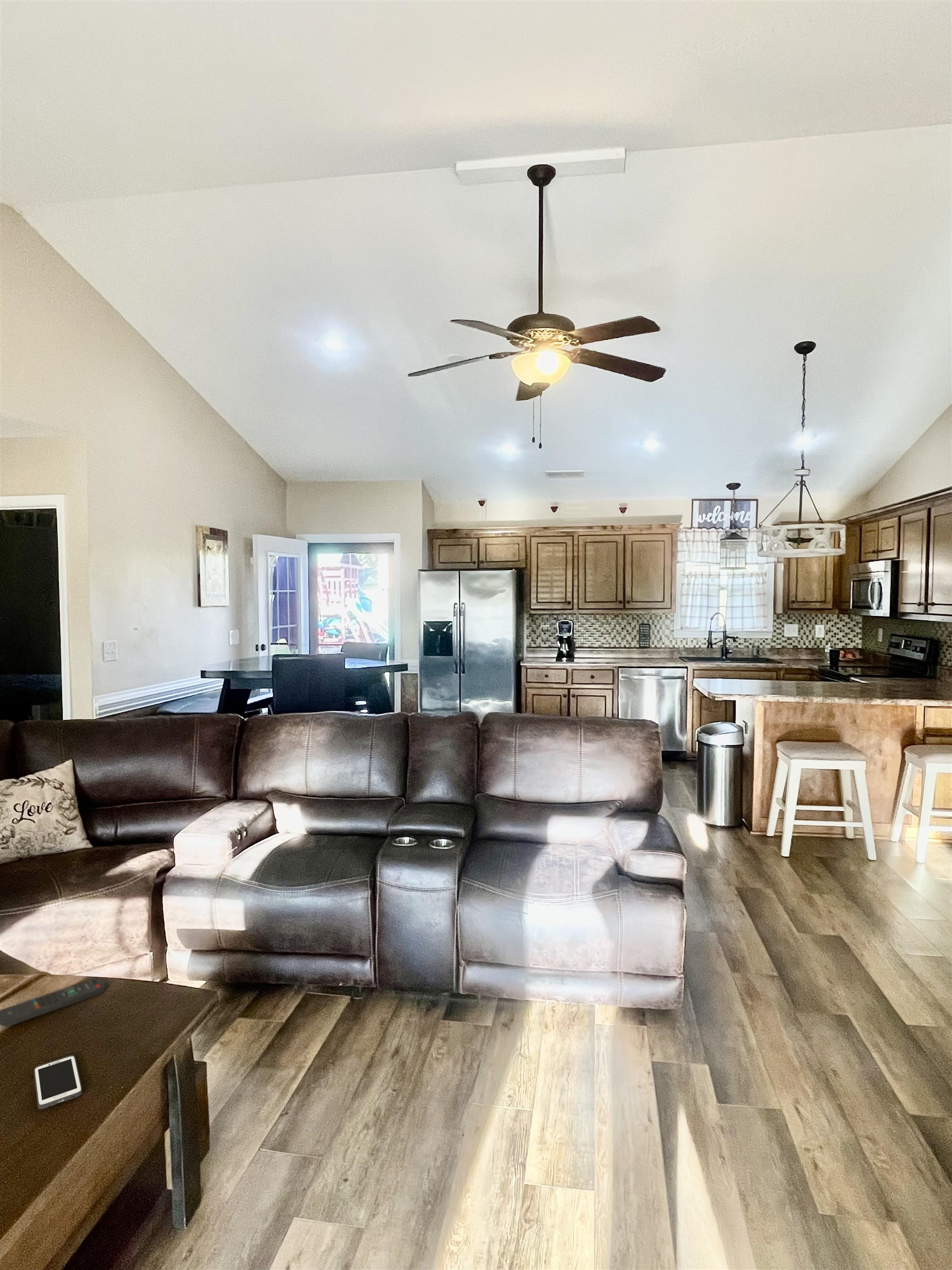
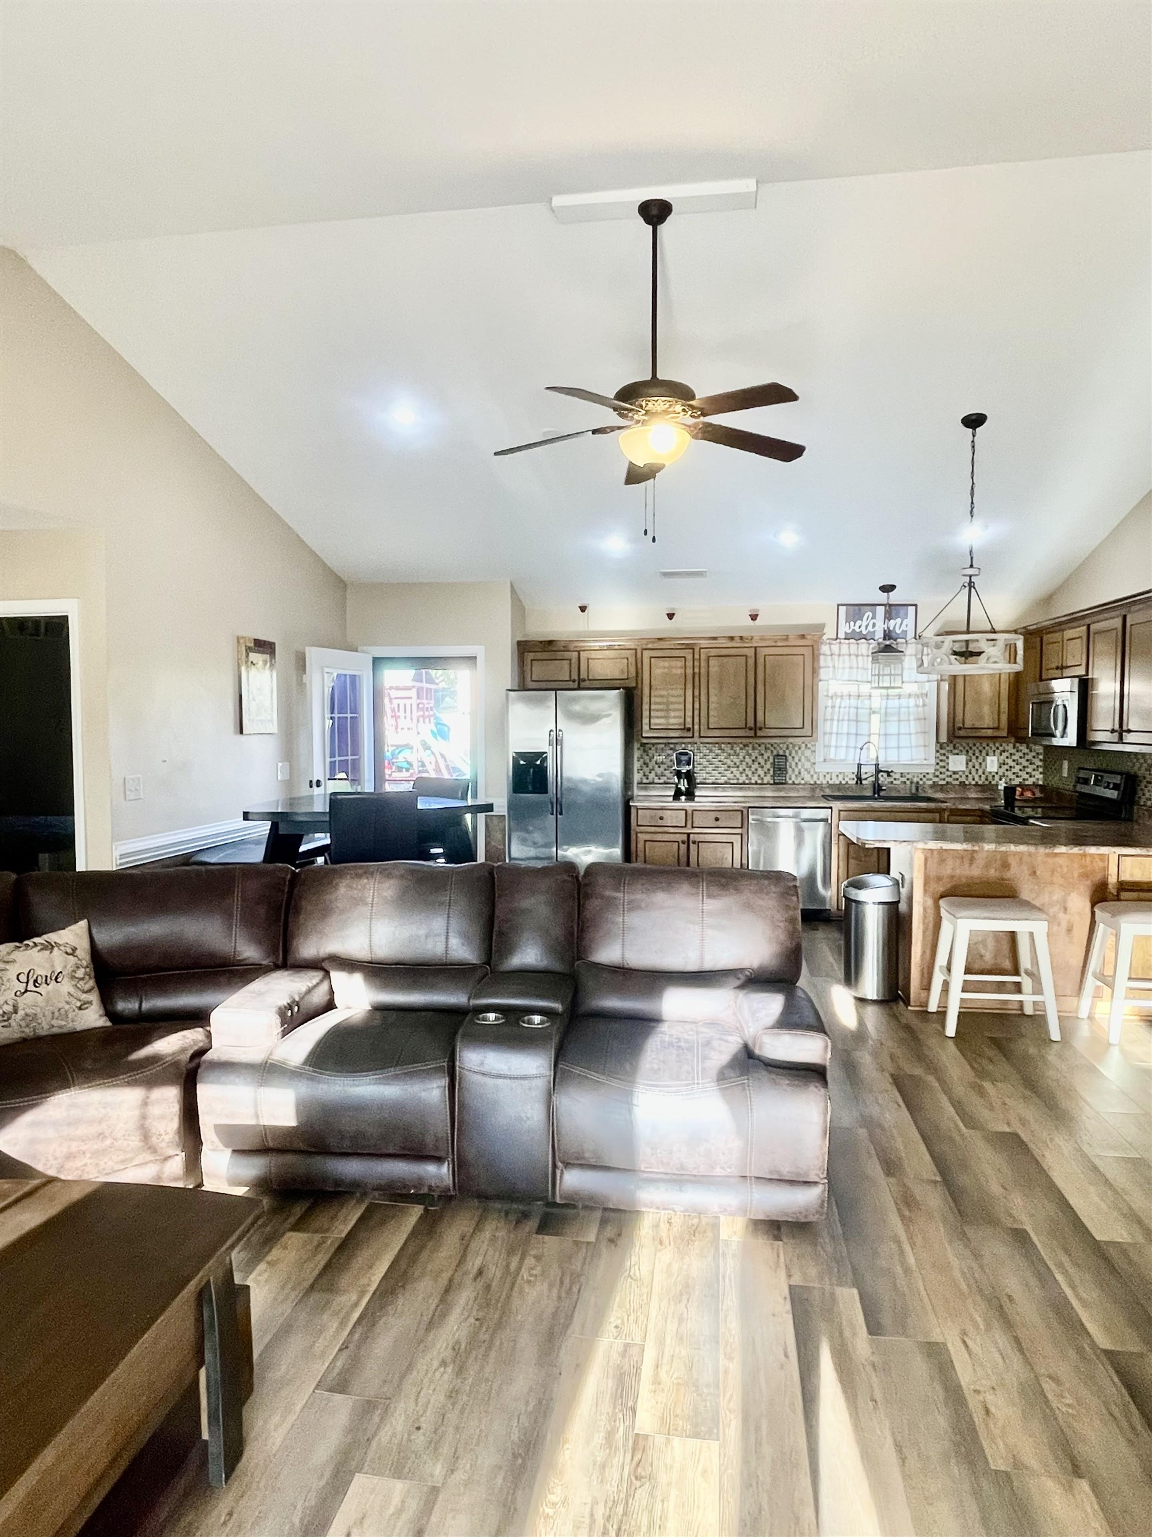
- cell phone [33,1054,83,1110]
- remote control [0,978,105,1027]
